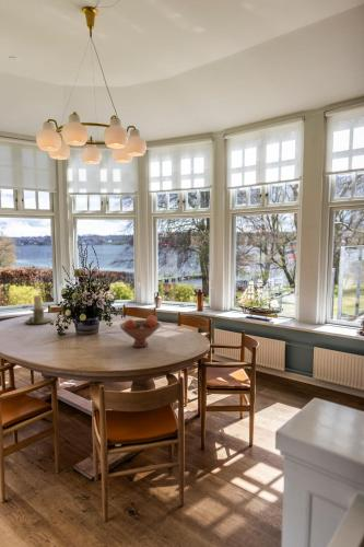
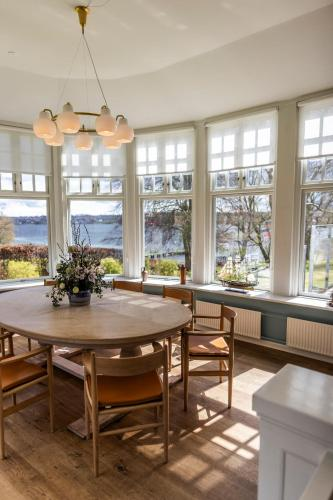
- fruit bowl [118,314,162,348]
- candle holder [24,294,52,325]
